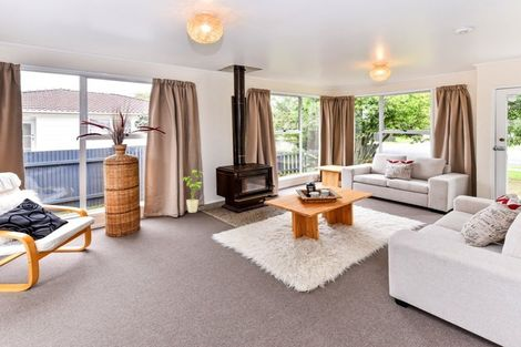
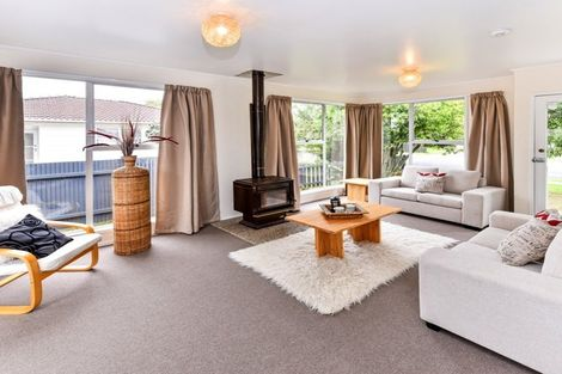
- house plant [182,169,205,214]
